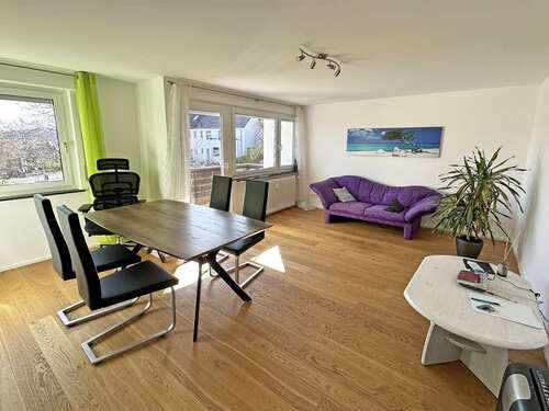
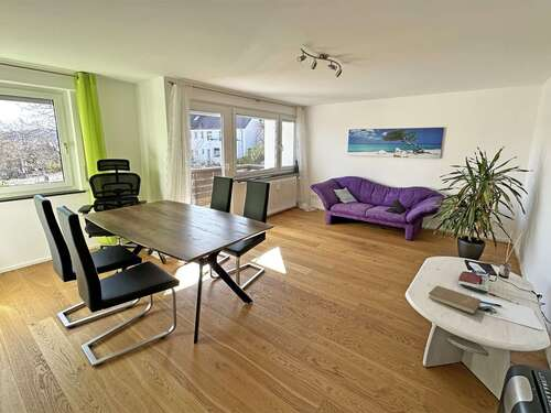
+ book [428,284,482,315]
